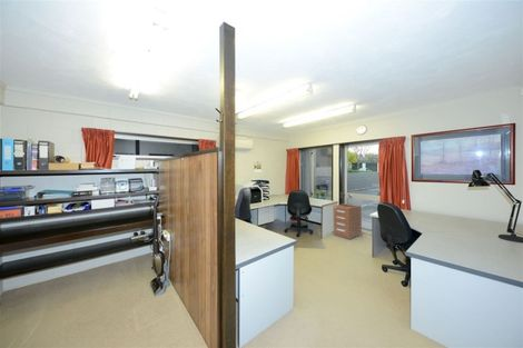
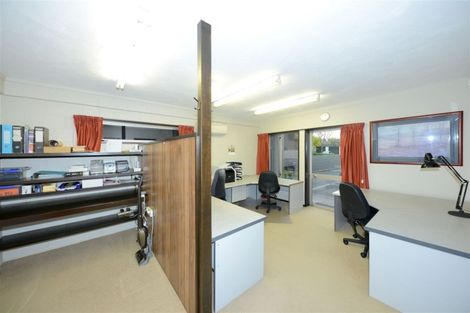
- filing cabinet [333,202,363,240]
